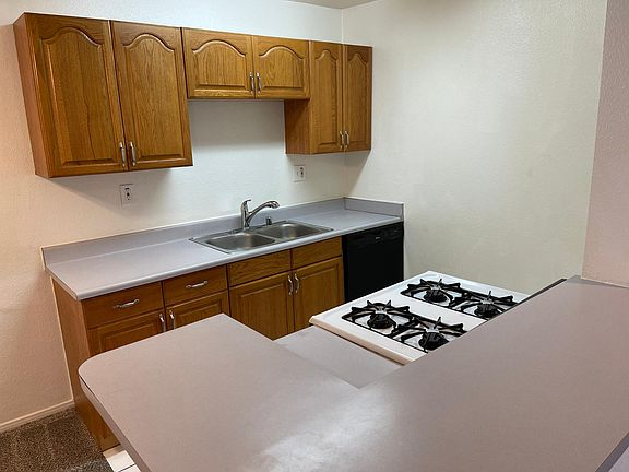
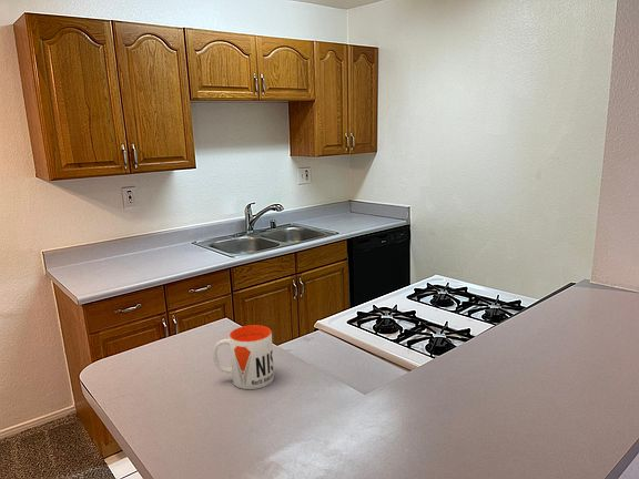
+ mug [212,324,275,390]
